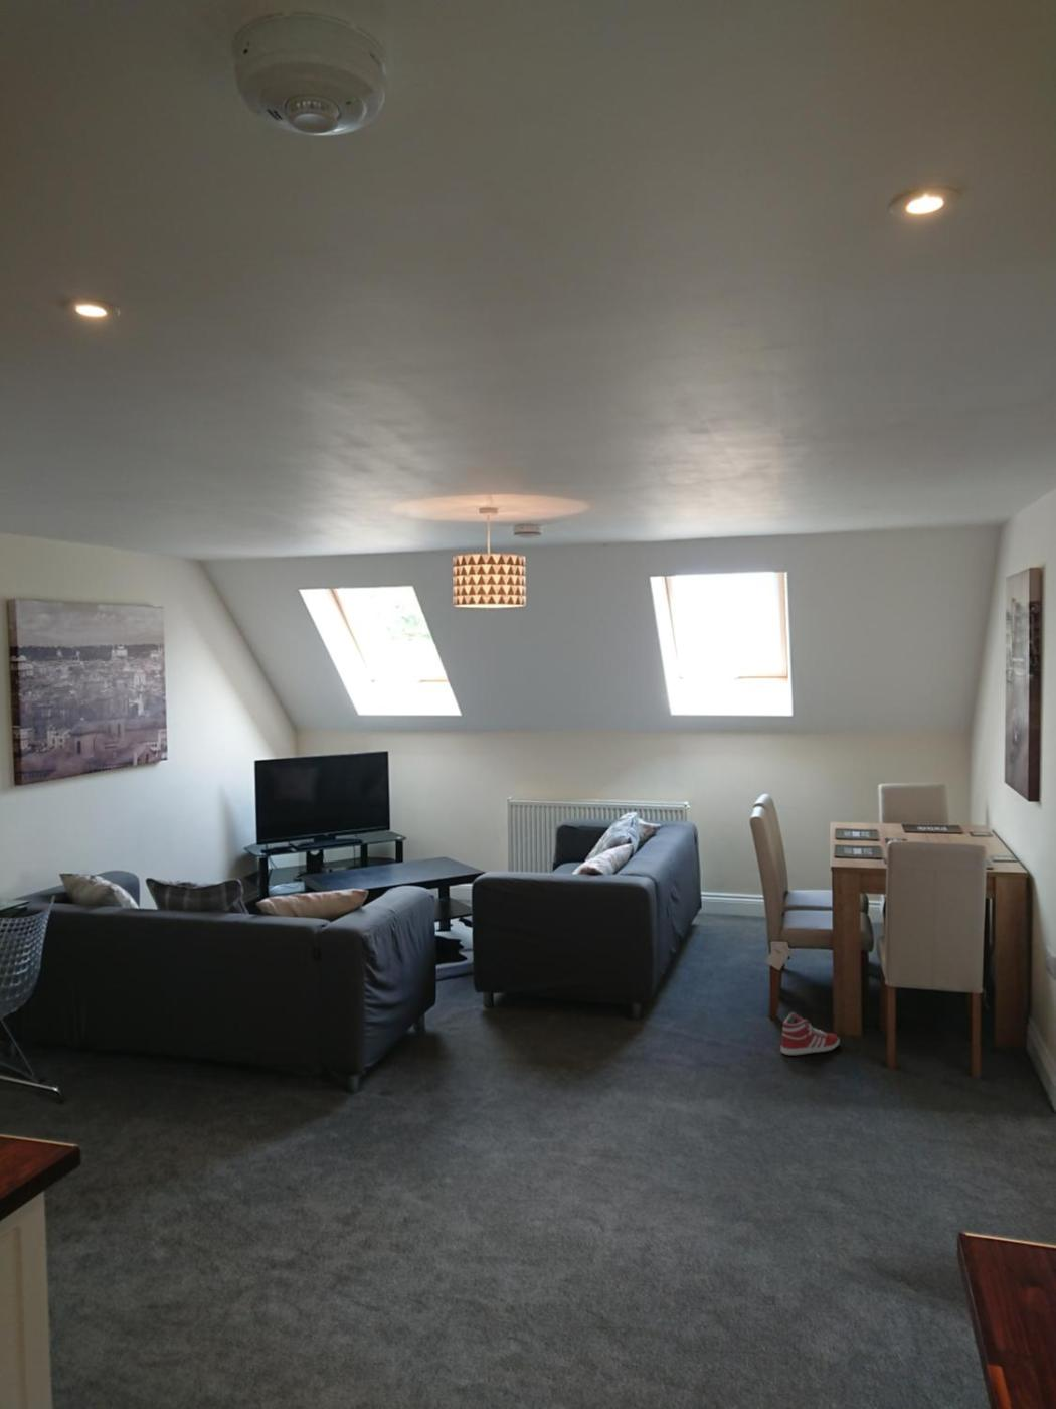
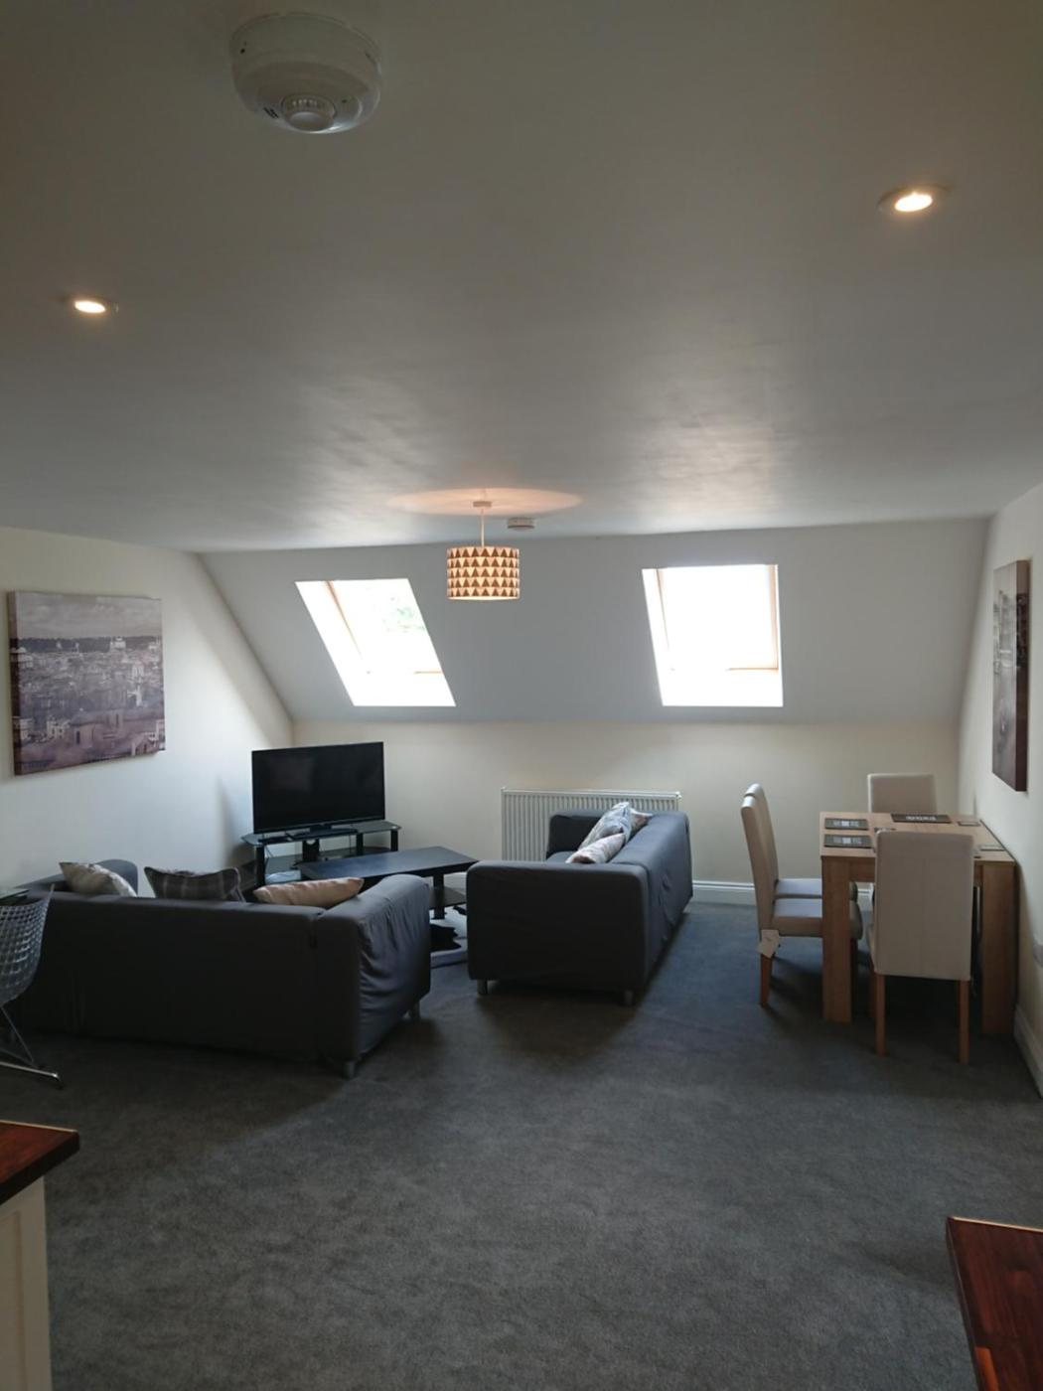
- sneaker [781,1012,841,1057]
